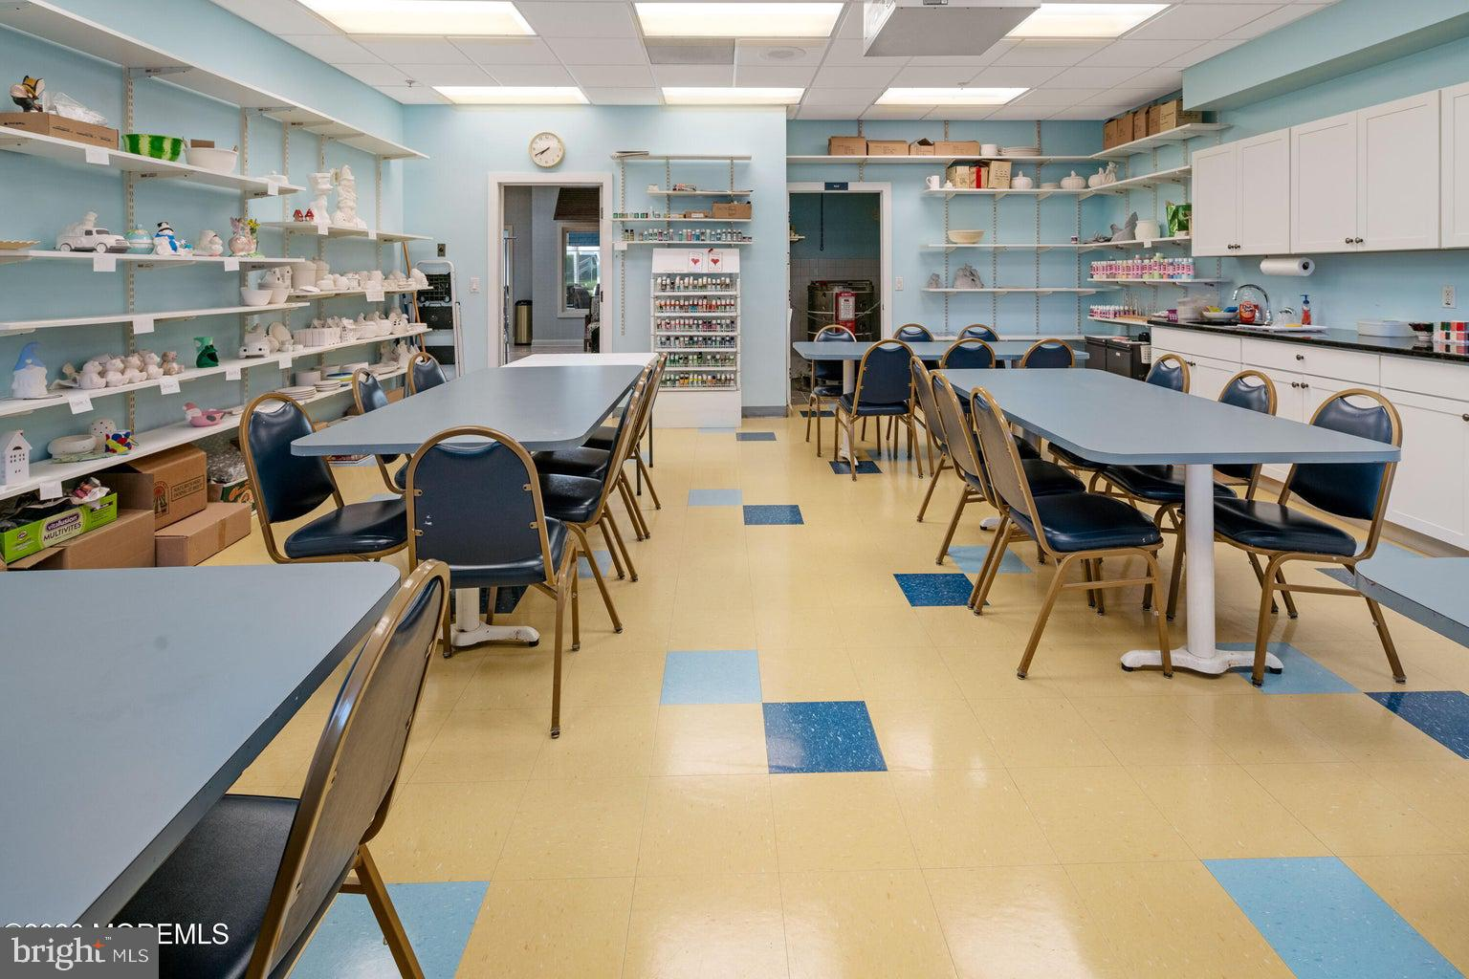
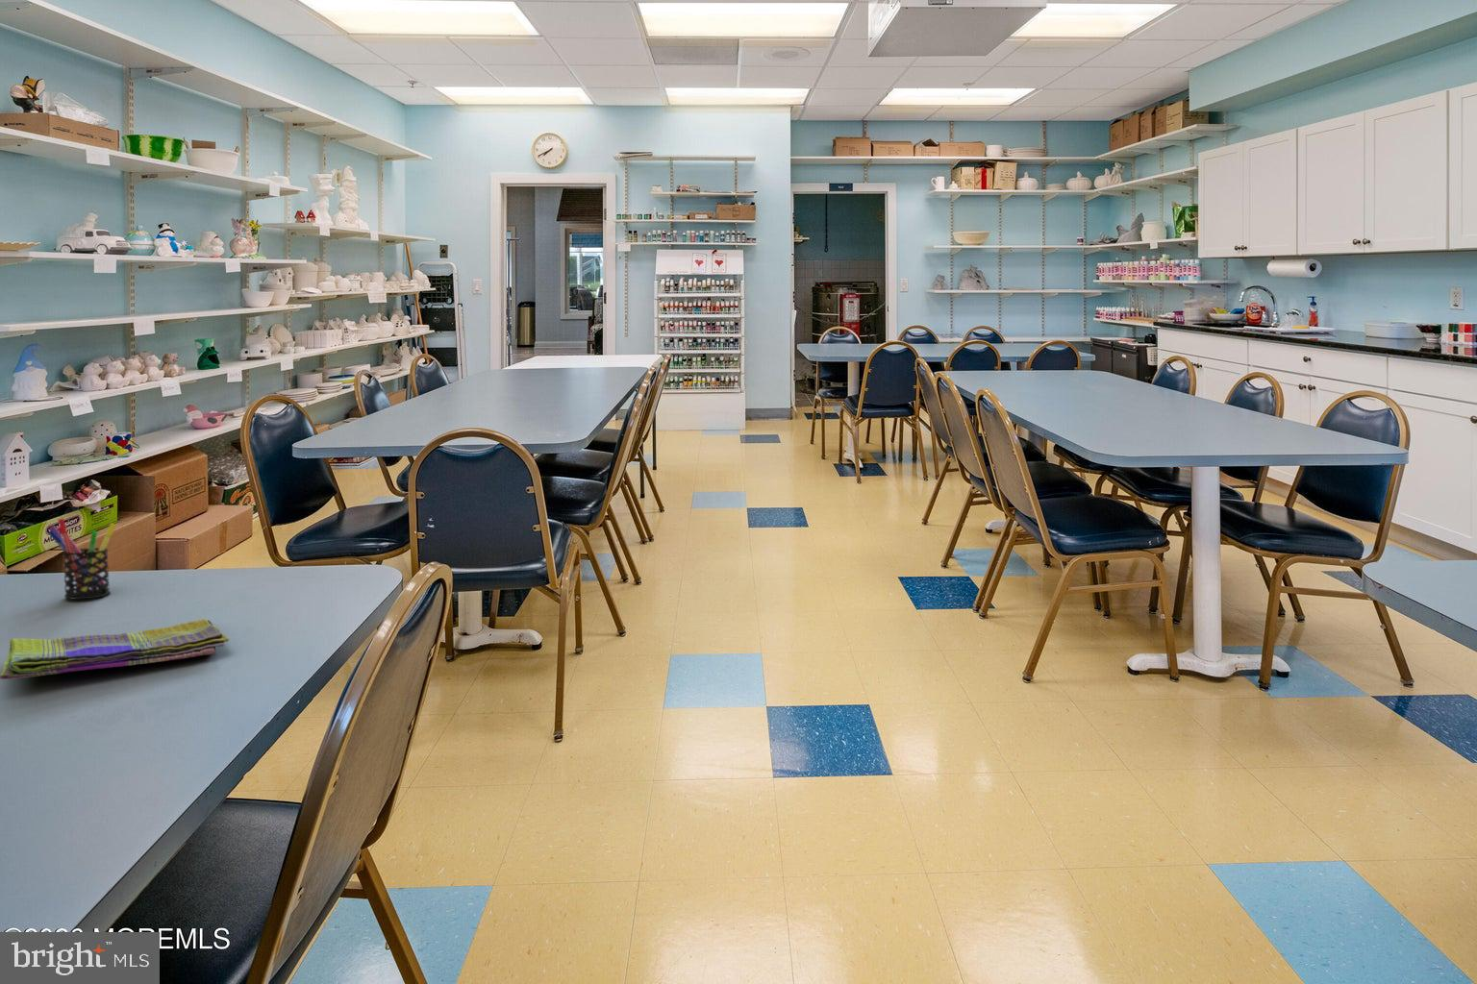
+ dish towel [0,618,230,681]
+ pen holder [47,518,118,601]
